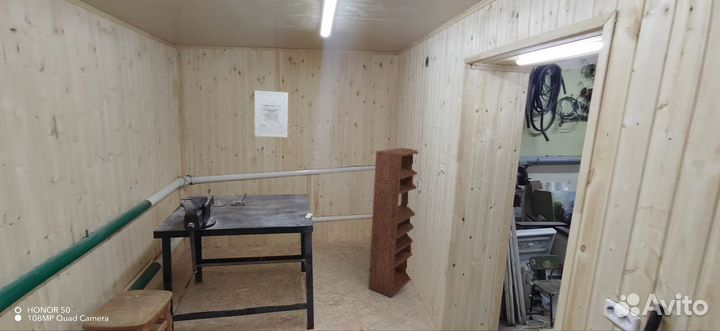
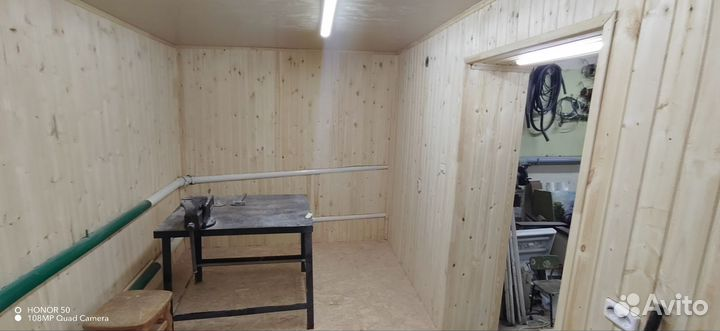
- shelving unit [368,147,419,298]
- wall art [254,90,289,138]
